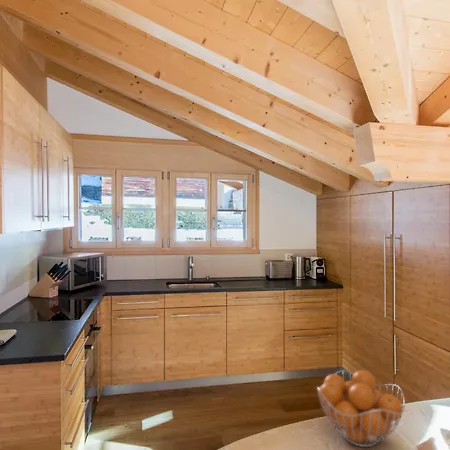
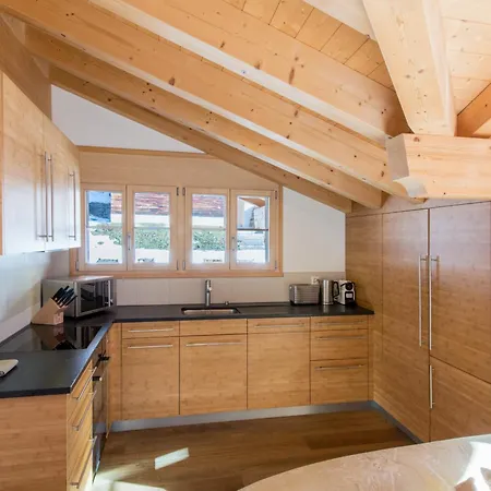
- fruit basket [316,369,406,448]
